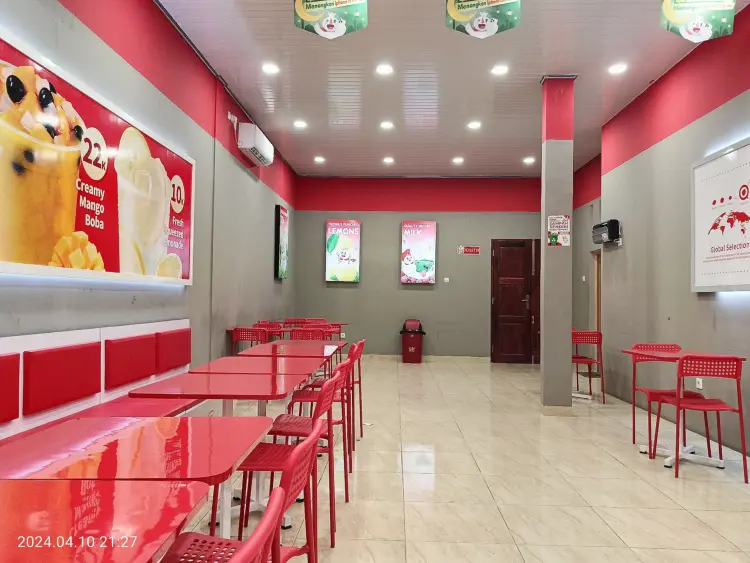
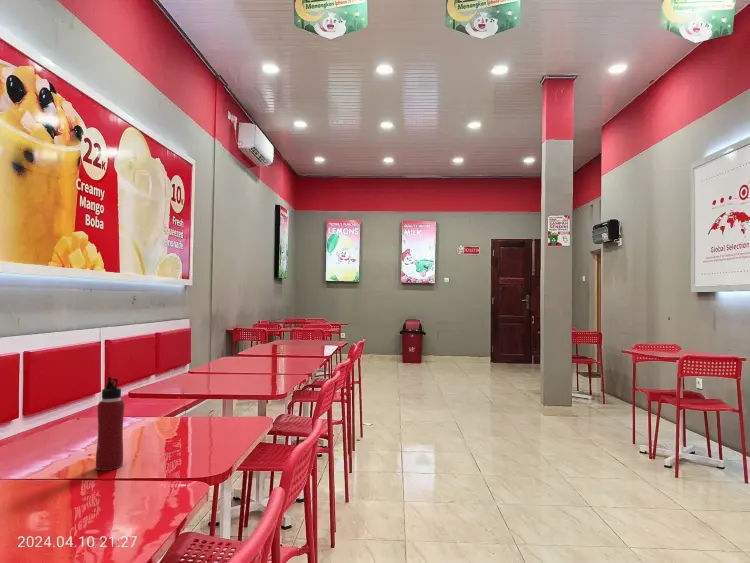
+ water bottle [95,376,125,471]
